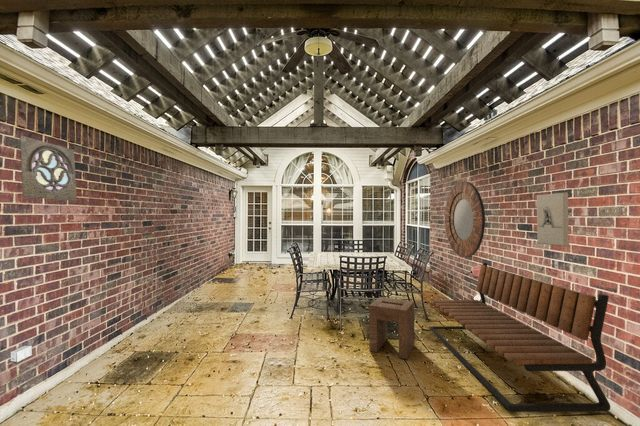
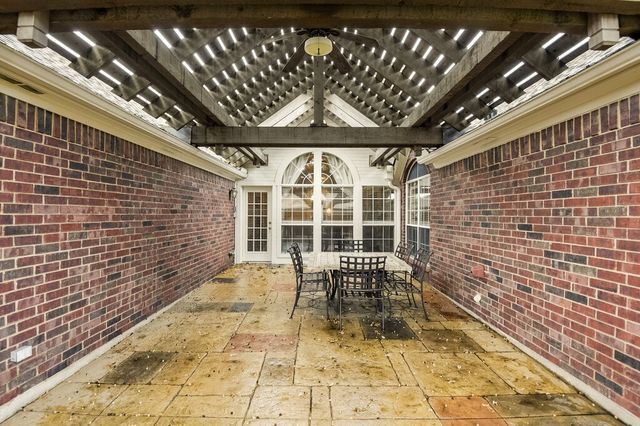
- home mirror [444,180,486,258]
- stool [368,296,416,360]
- bench [428,262,611,413]
- wall ornament [19,134,78,202]
- wall sculpture [536,191,570,248]
